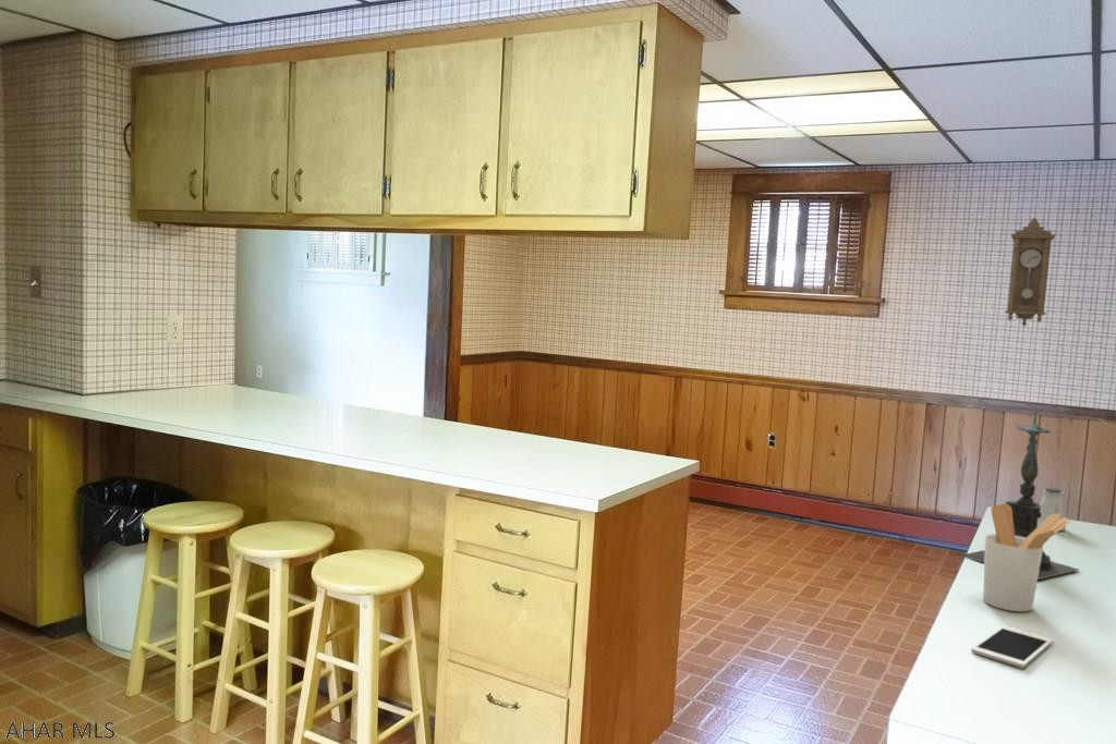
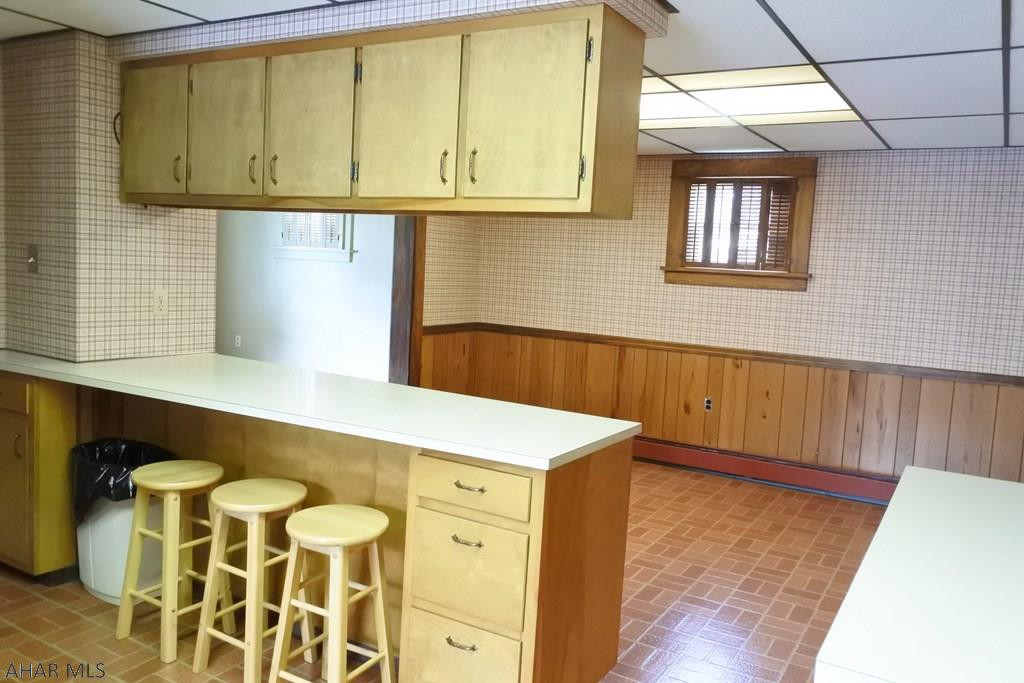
- pendulum clock [1004,217,1056,328]
- utensil holder [982,502,1071,612]
- cell phone [971,624,1055,669]
- saltshaker [1038,487,1067,532]
- candle holder [958,404,1080,581]
